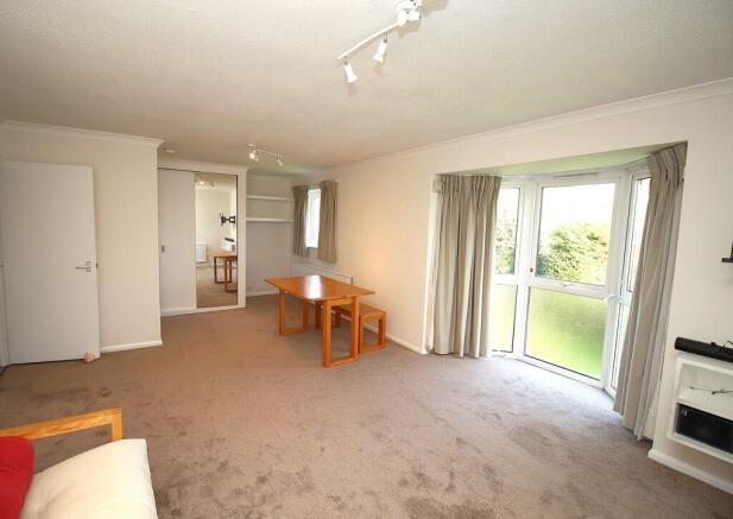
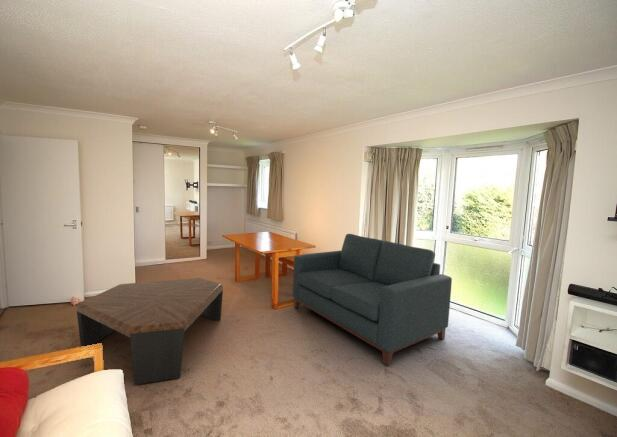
+ sofa [292,233,453,366]
+ coffee table [76,277,224,386]
